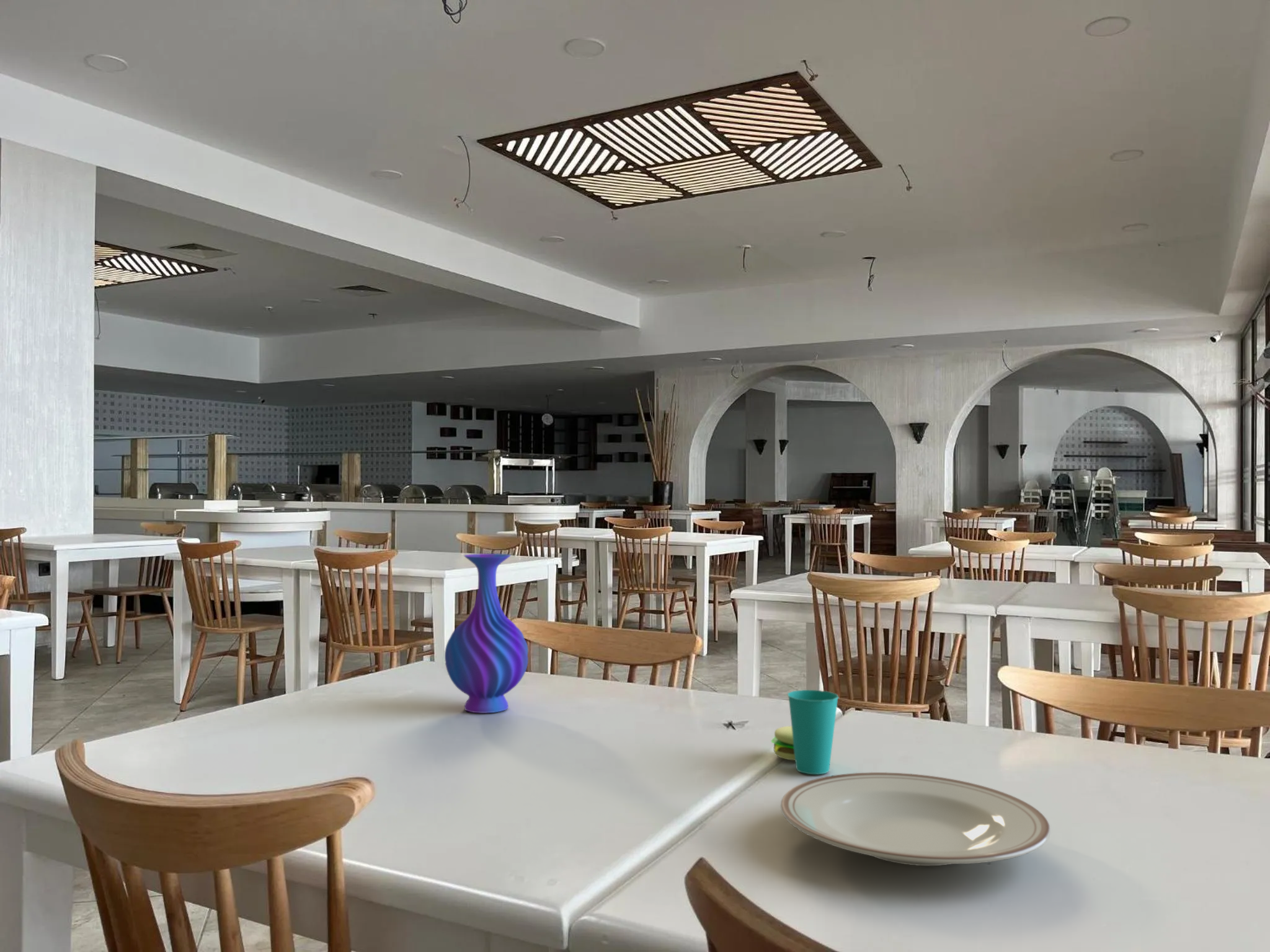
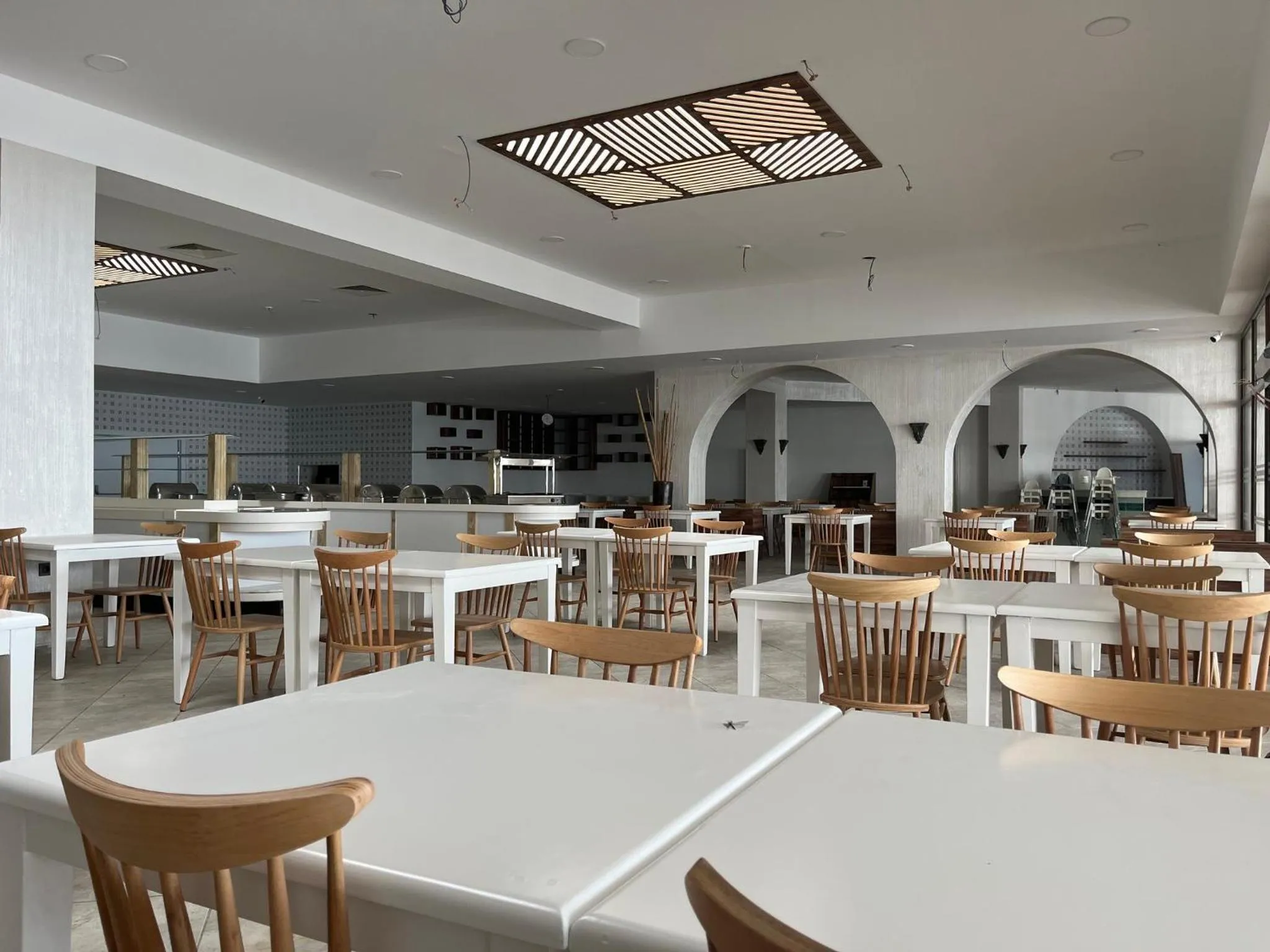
- vase [444,553,529,713]
- plate [779,772,1051,866]
- cup [770,689,839,775]
